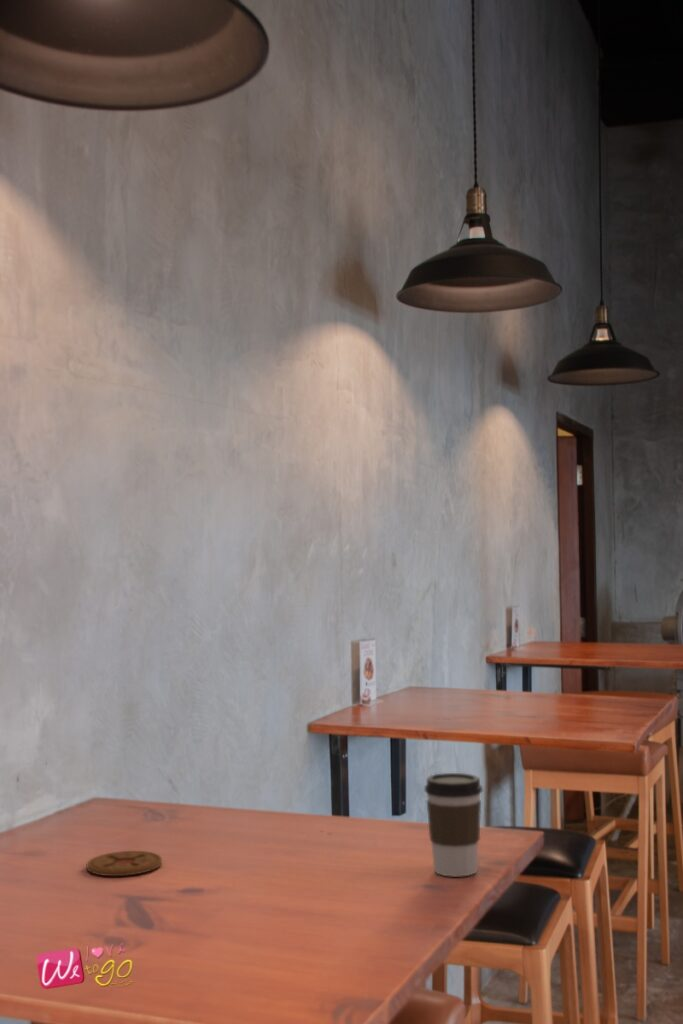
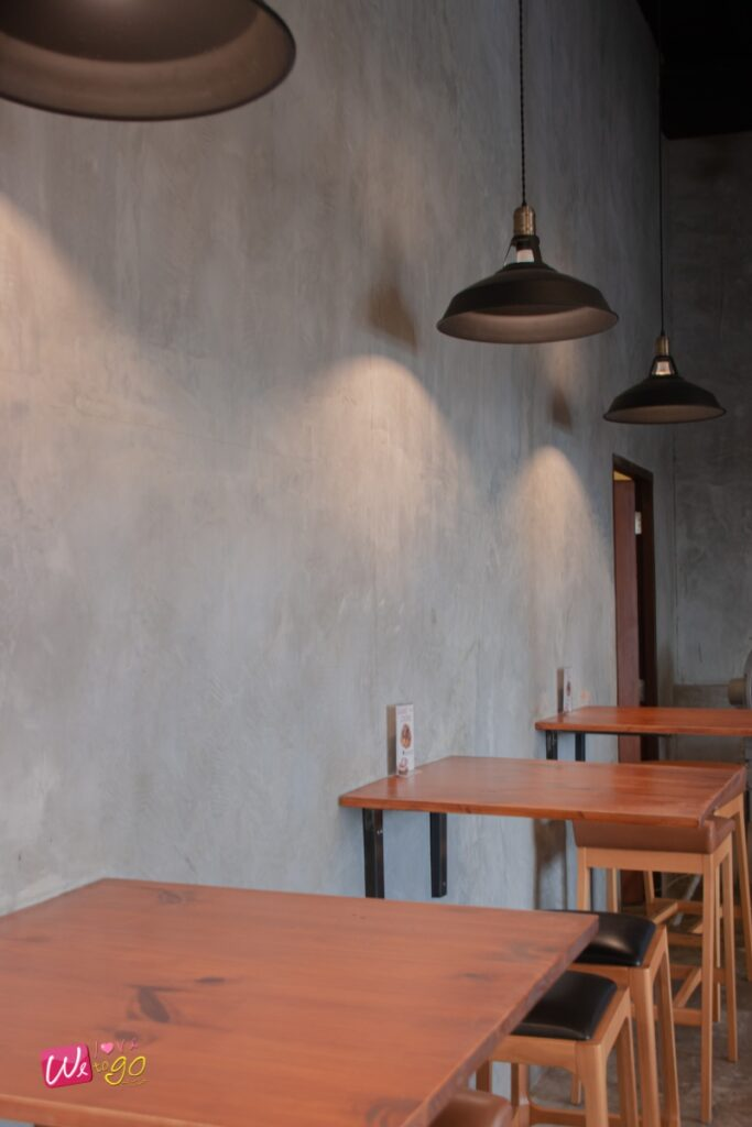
- coaster [86,850,163,877]
- coffee cup [424,772,483,878]
